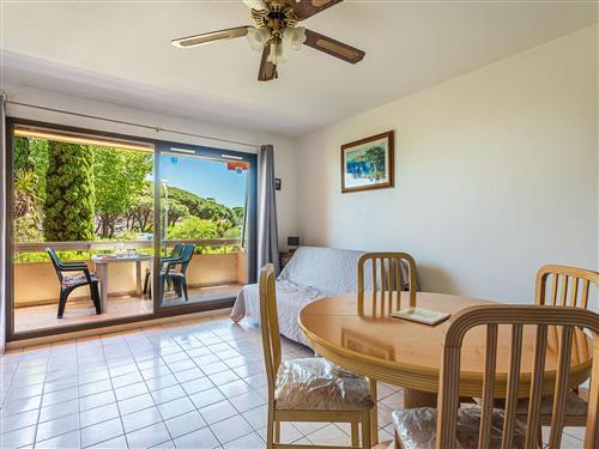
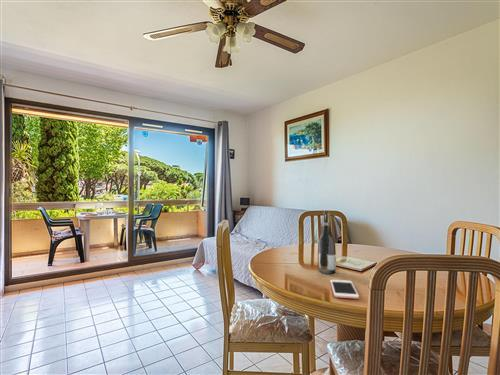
+ wine bottle [318,210,337,275]
+ cell phone [329,279,360,300]
